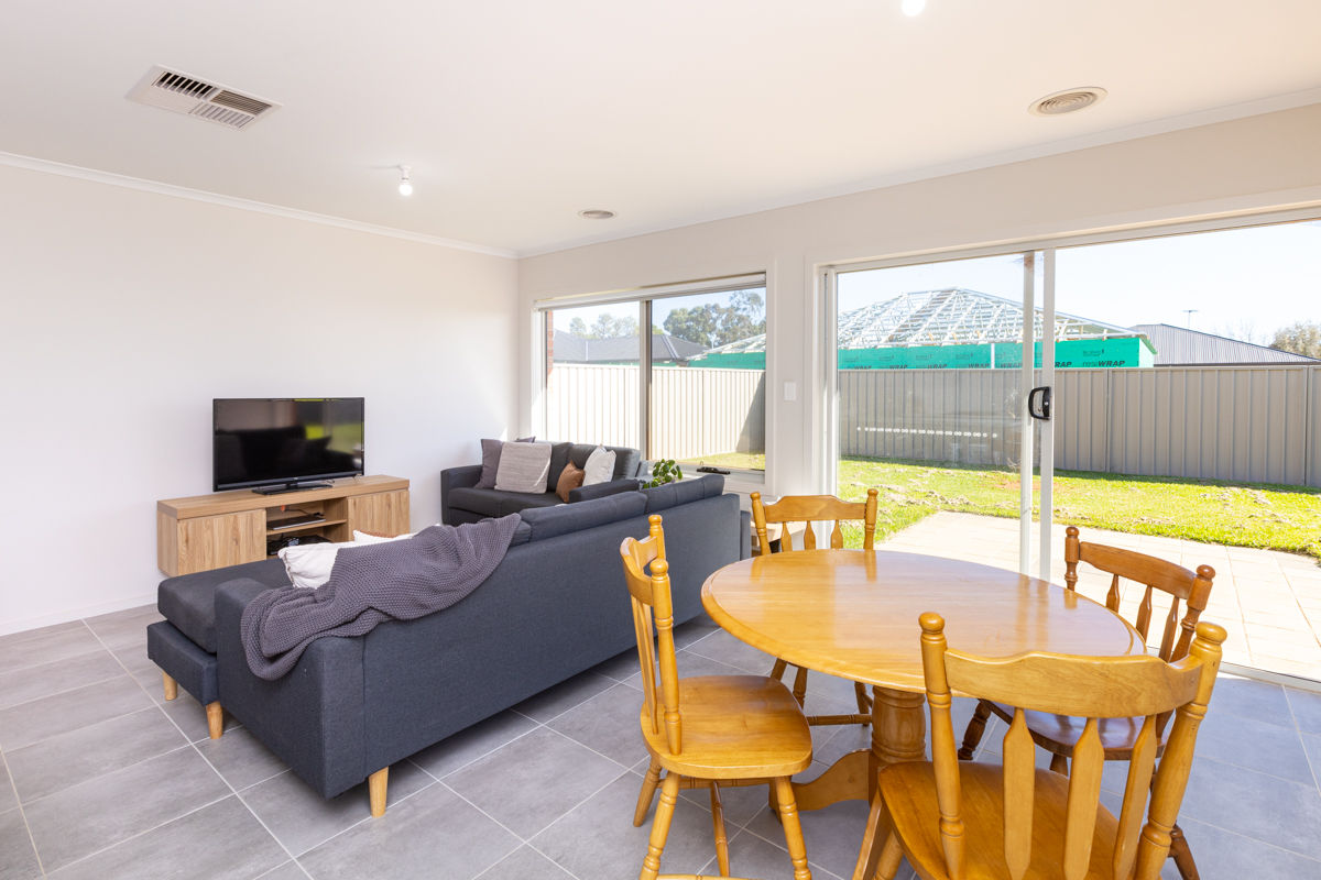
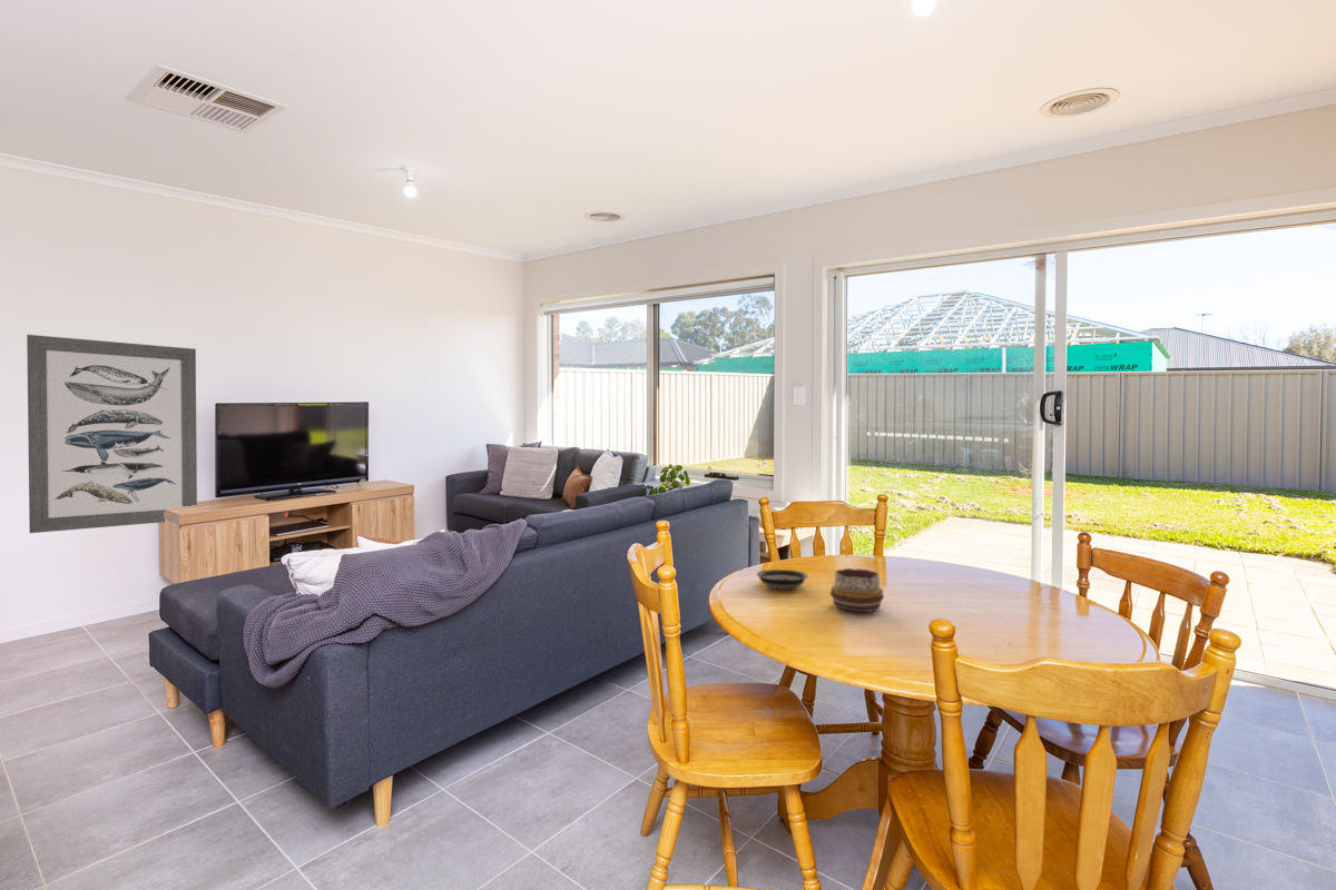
+ decorative bowl [829,567,885,613]
+ wall art [26,334,198,534]
+ saucer [756,568,808,590]
